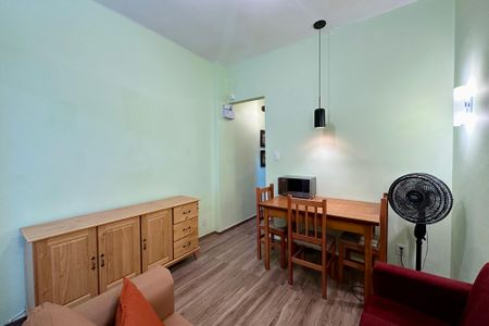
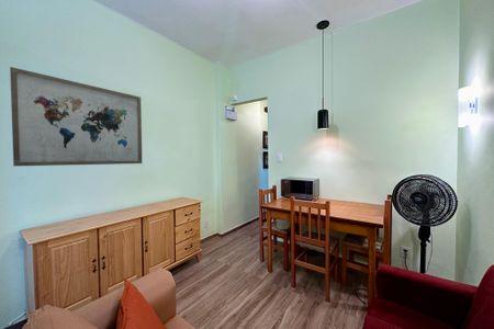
+ wall art [9,66,143,167]
